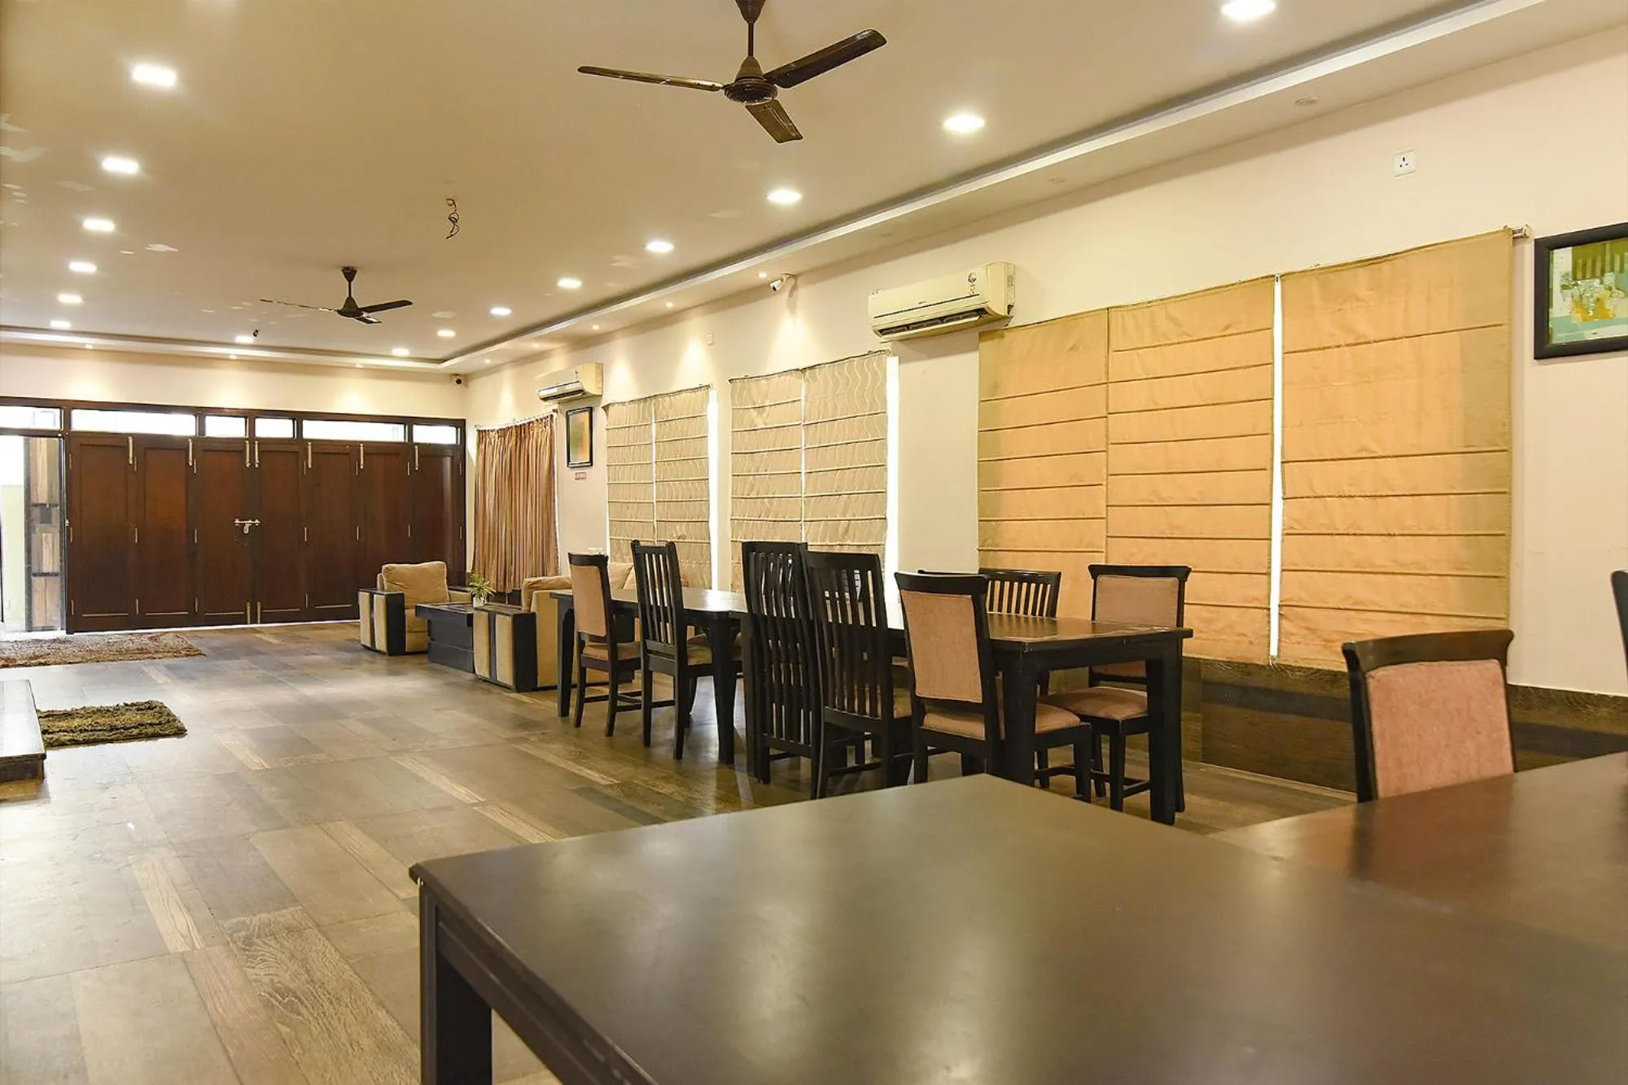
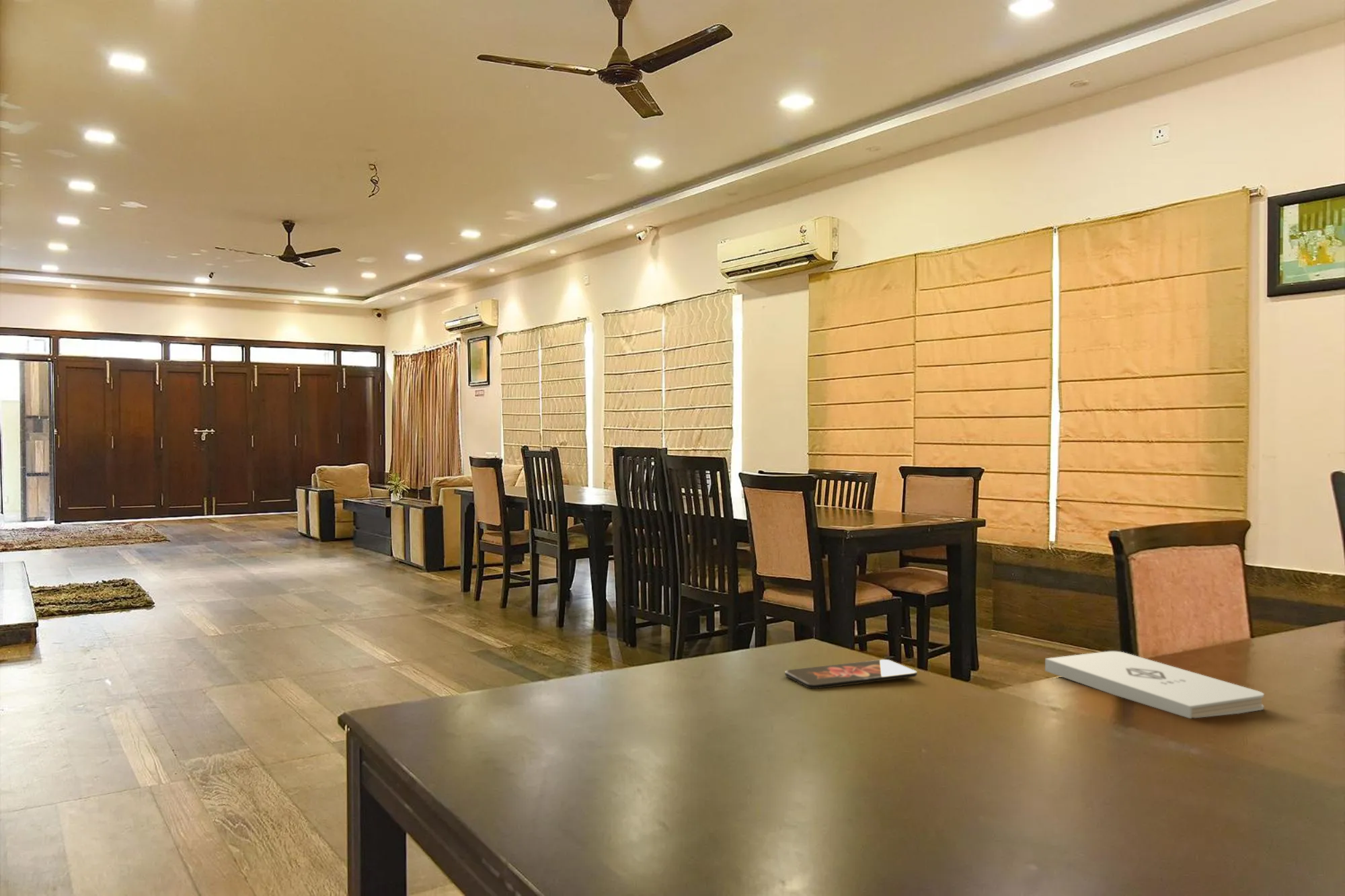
+ notepad [1044,651,1264,719]
+ smartphone [784,659,918,690]
